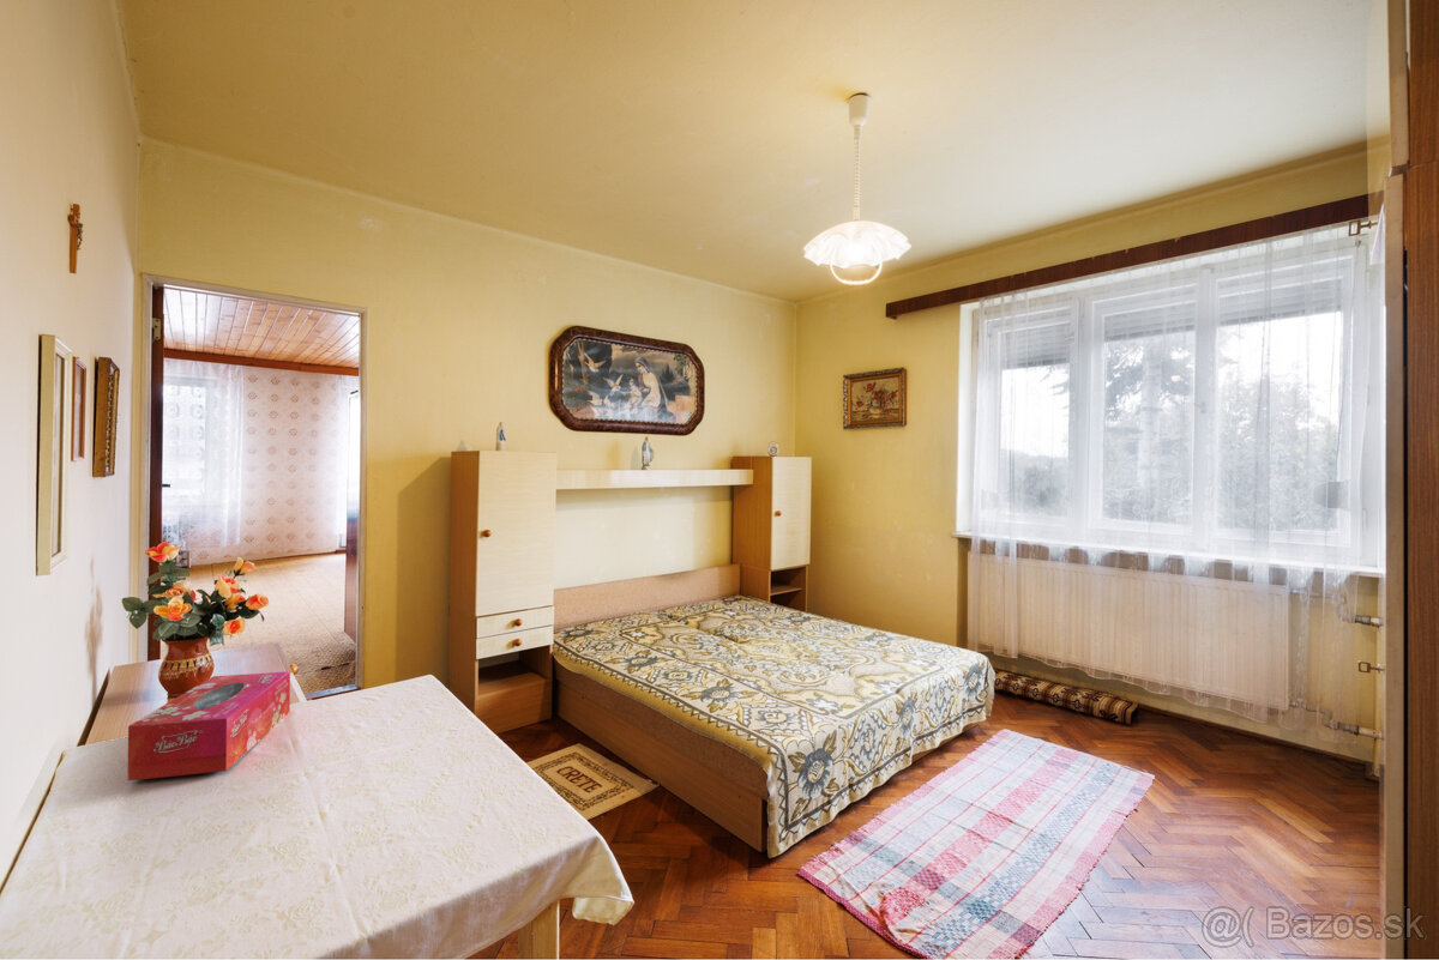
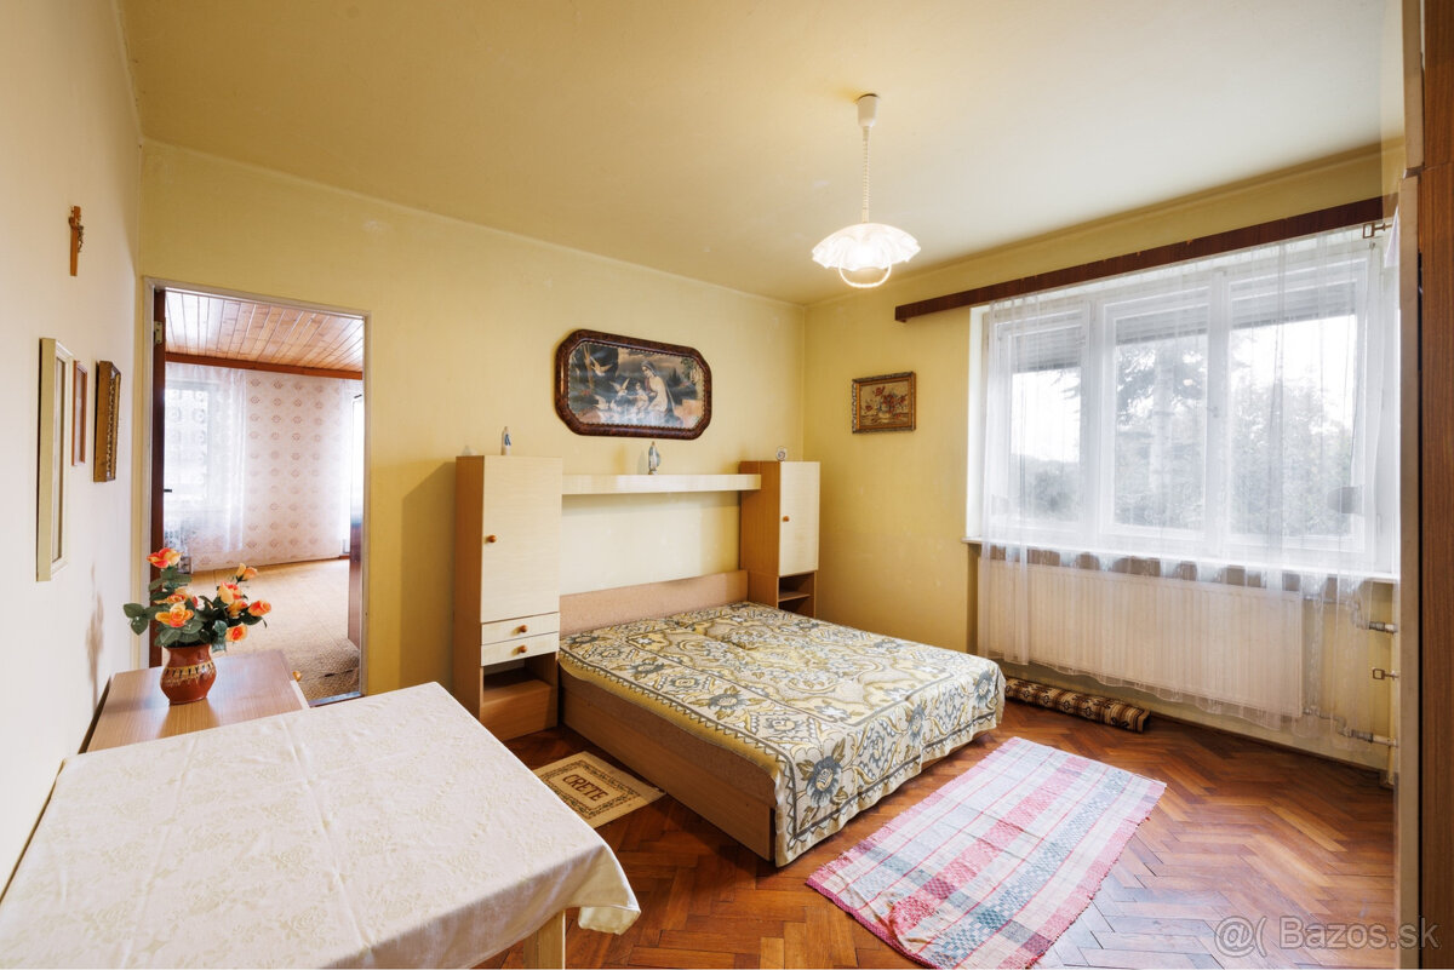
- tissue box [127,670,291,781]
